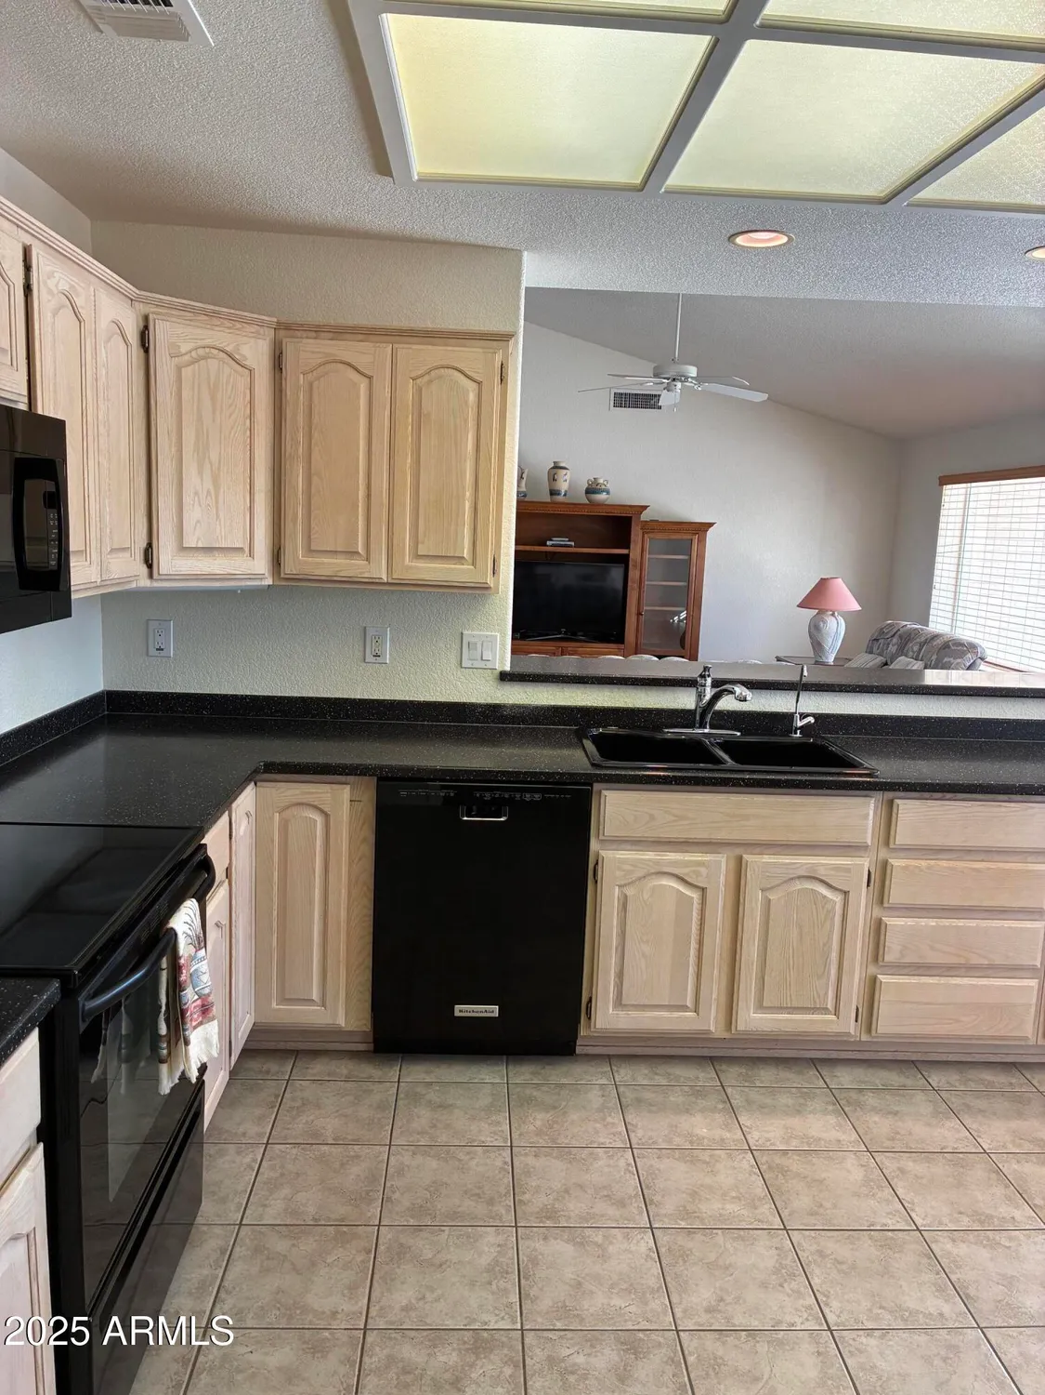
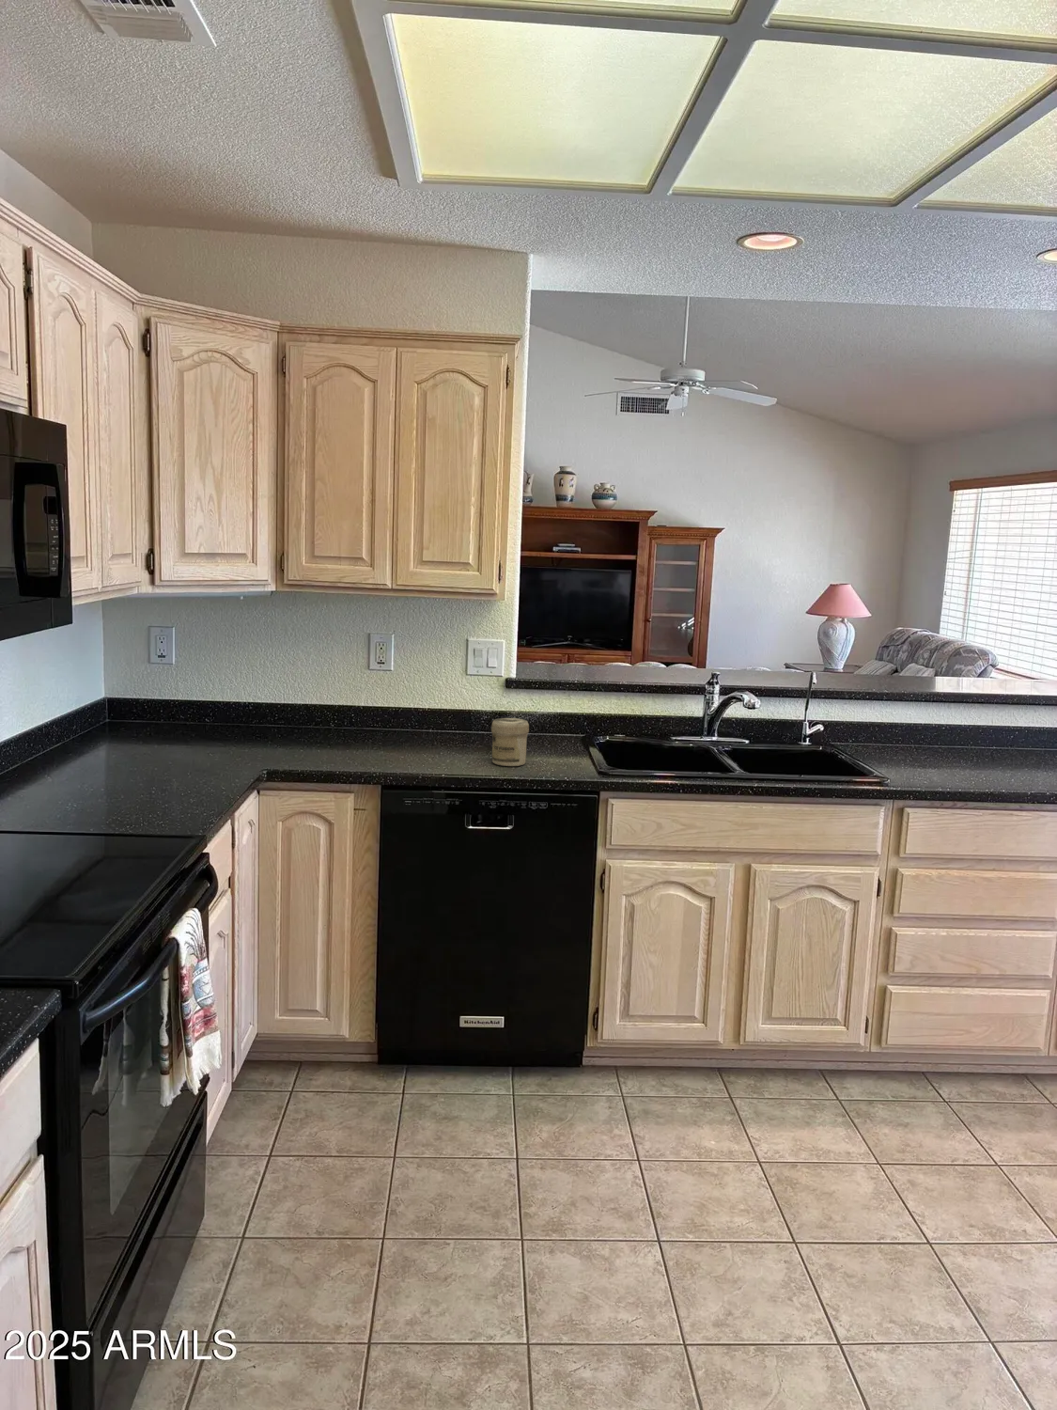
+ jar [491,717,530,767]
